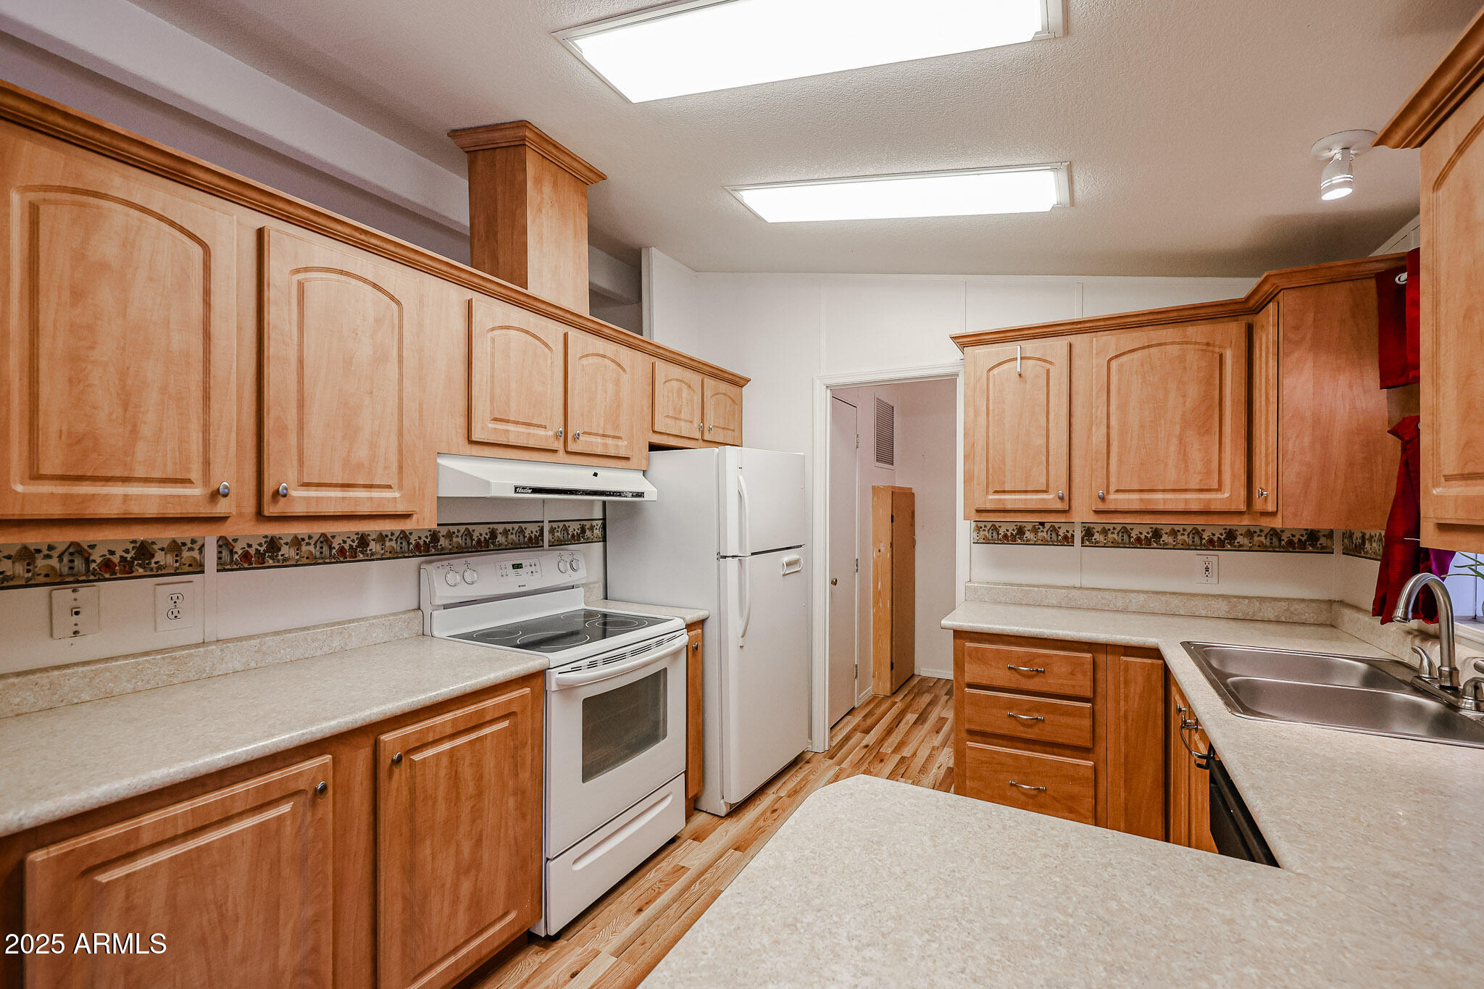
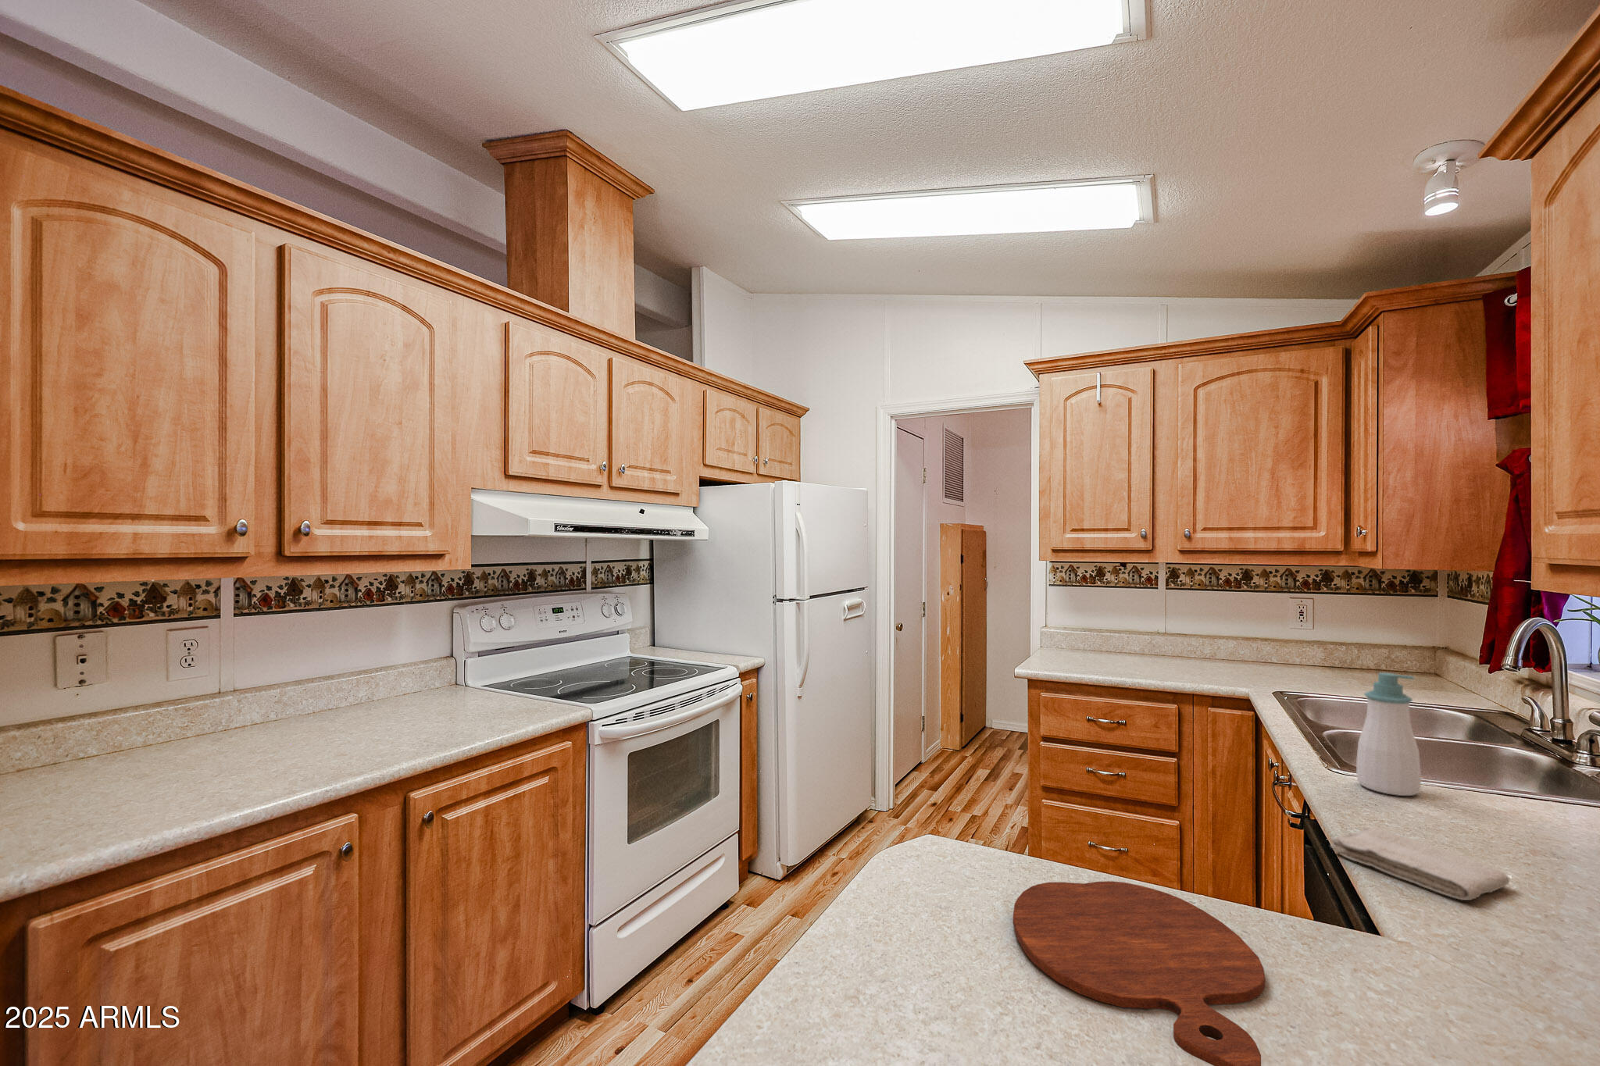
+ washcloth [1330,826,1510,901]
+ cutting board [1012,880,1267,1066]
+ soap bottle [1355,672,1422,797]
